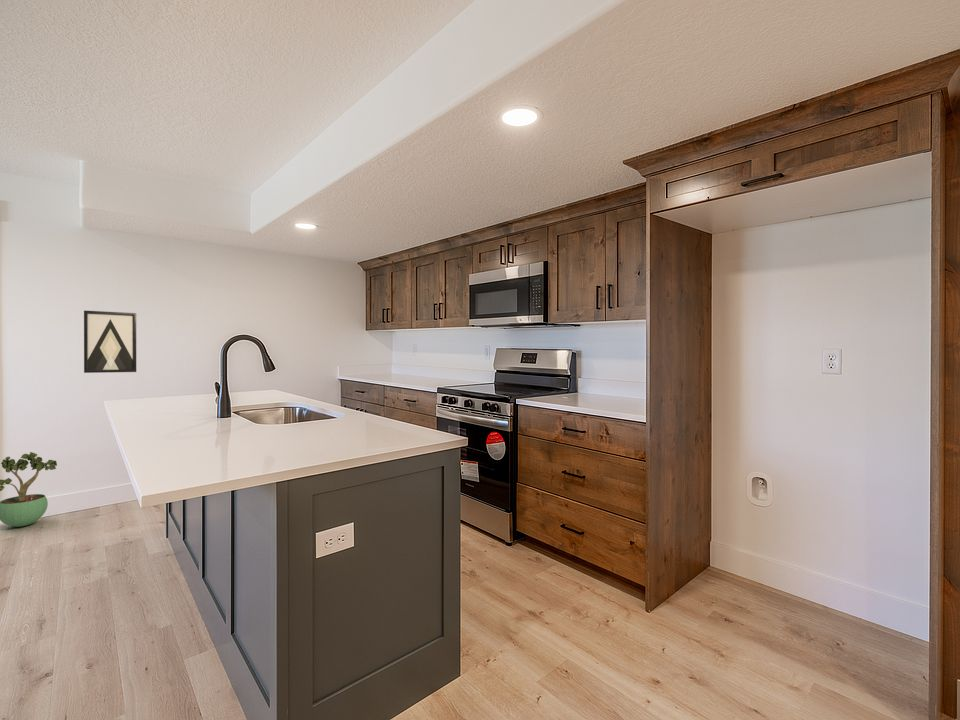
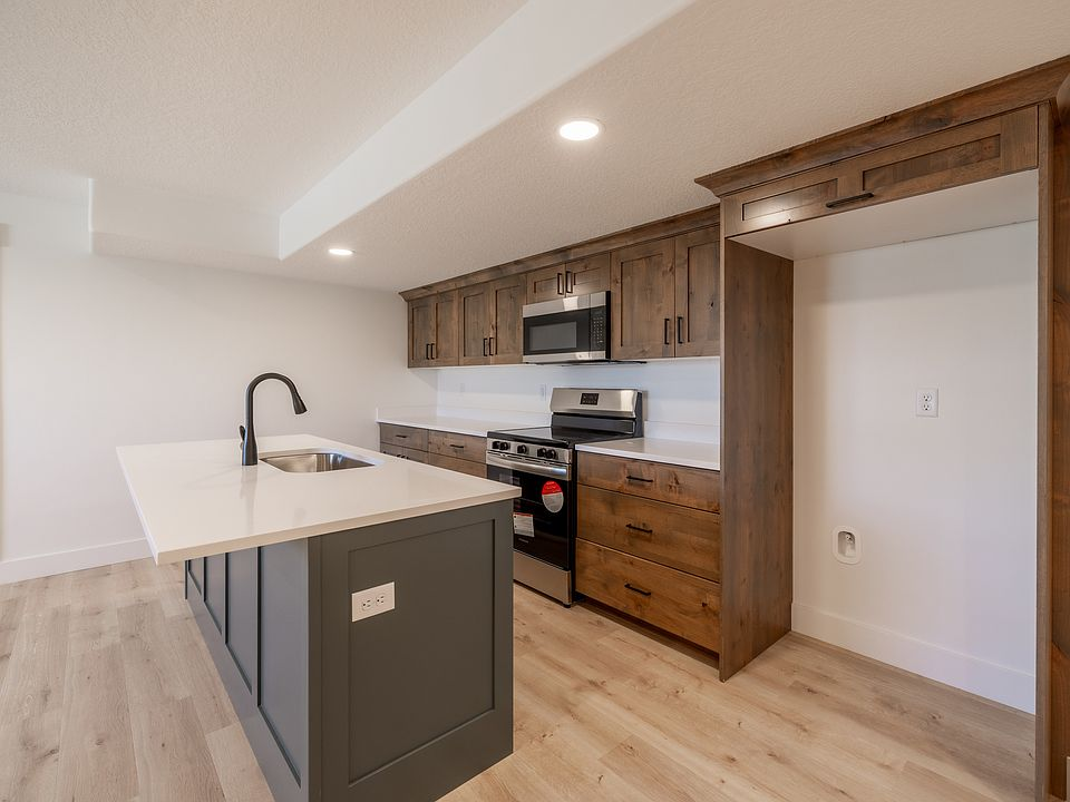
- wall art [83,310,137,374]
- potted plant [0,451,58,528]
